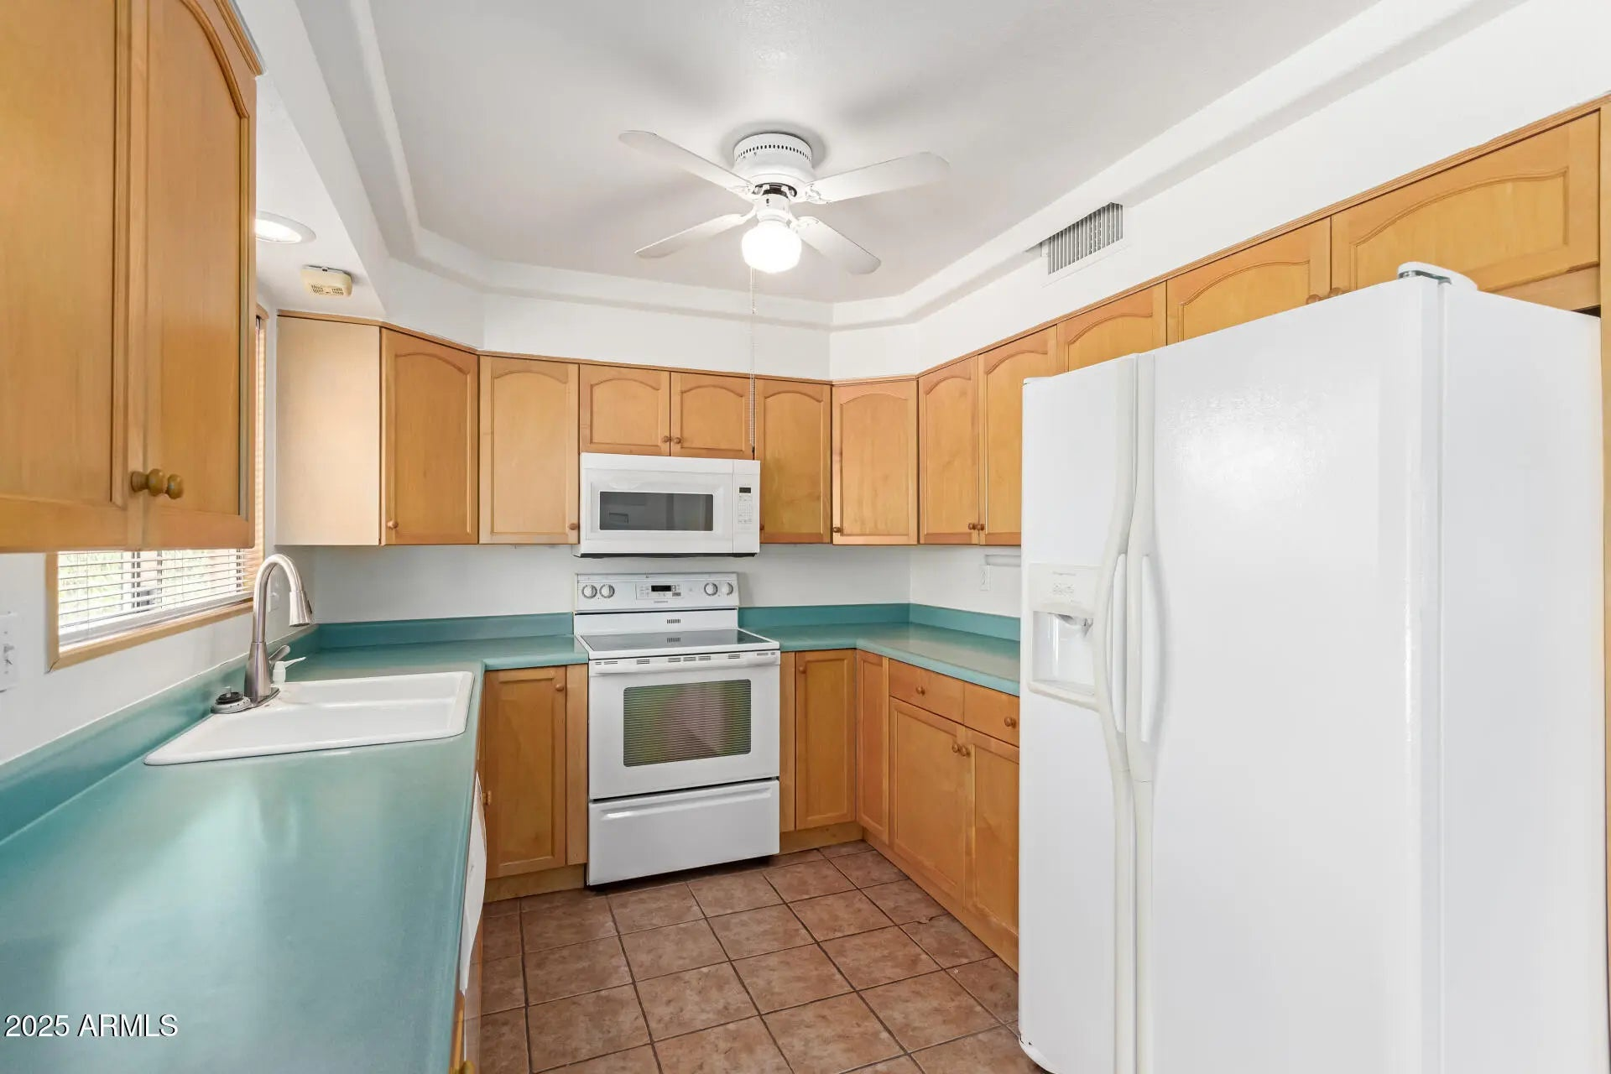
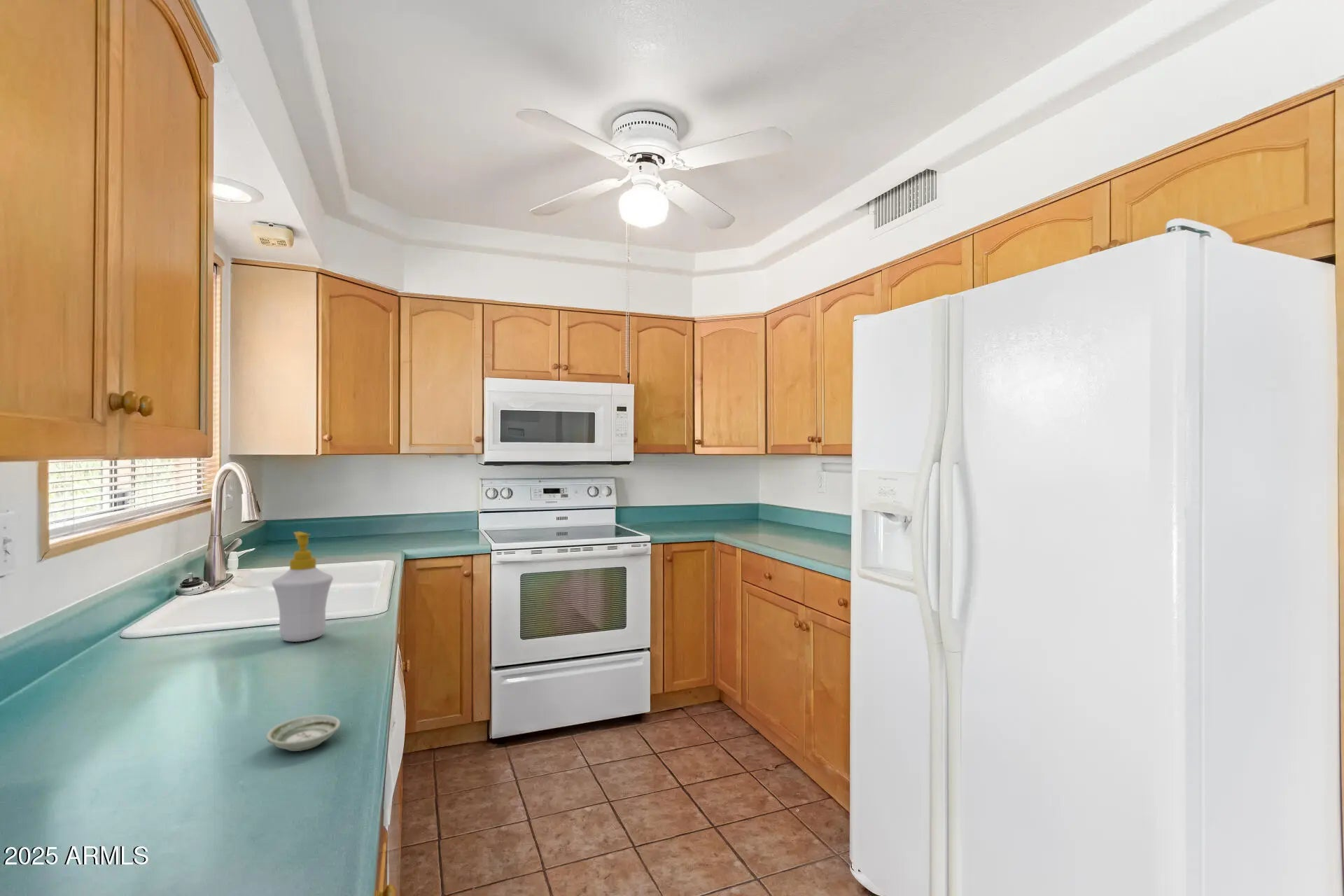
+ saucer [265,714,341,752]
+ soap bottle [271,531,334,643]
